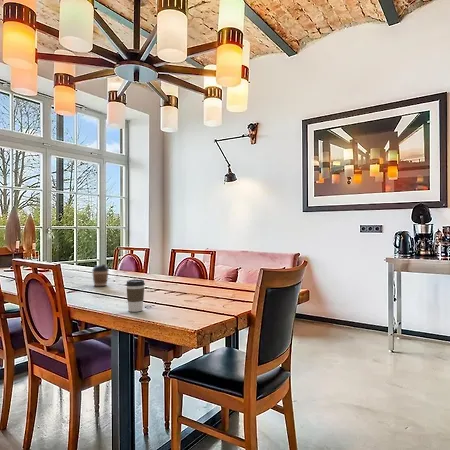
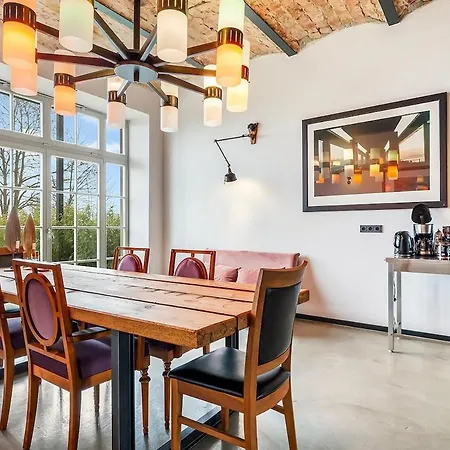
- coffee cup [125,279,146,313]
- coffee cup [91,263,110,287]
